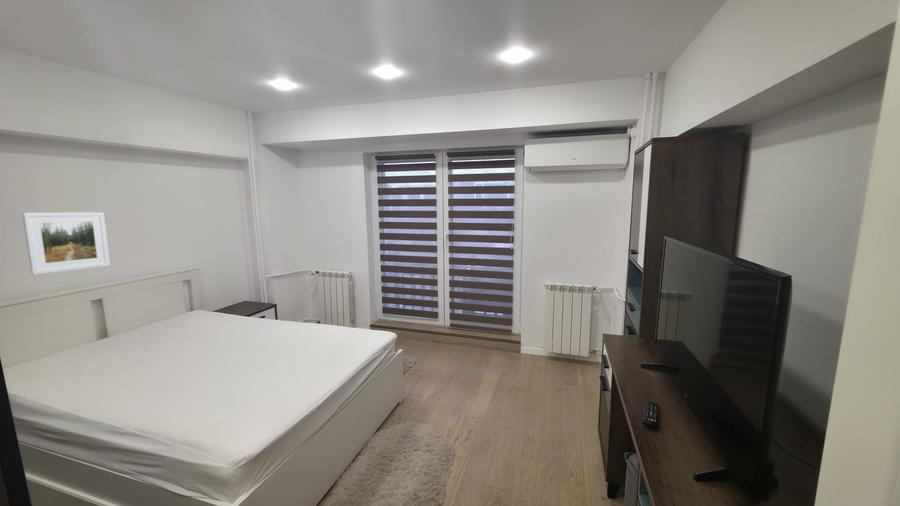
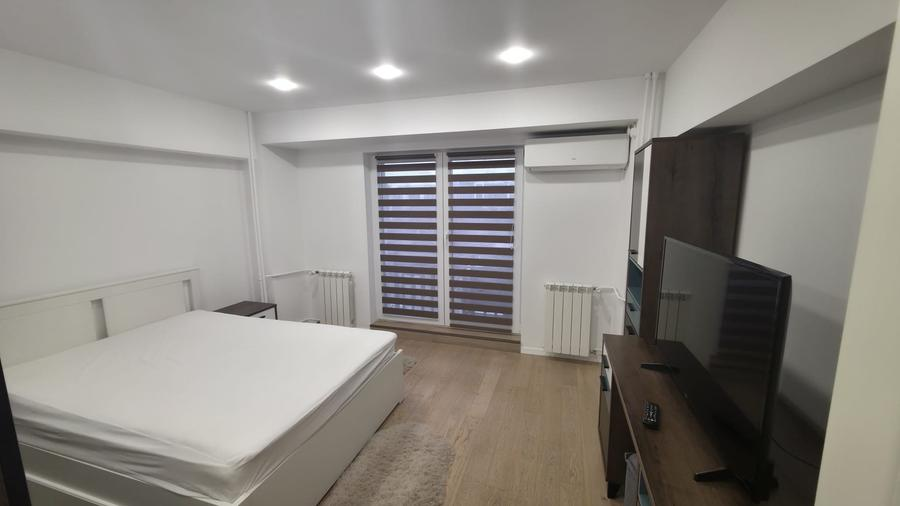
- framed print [21,211,111,276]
